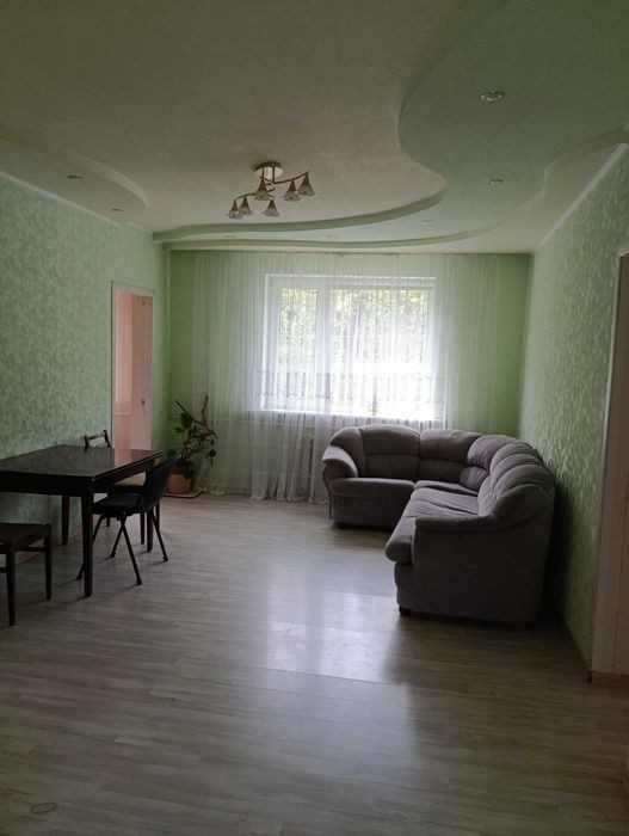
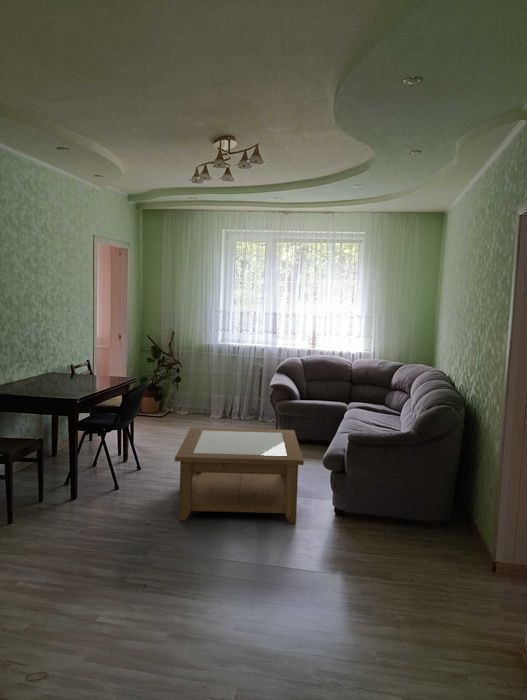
+ coffee table [174,426,305,525]
